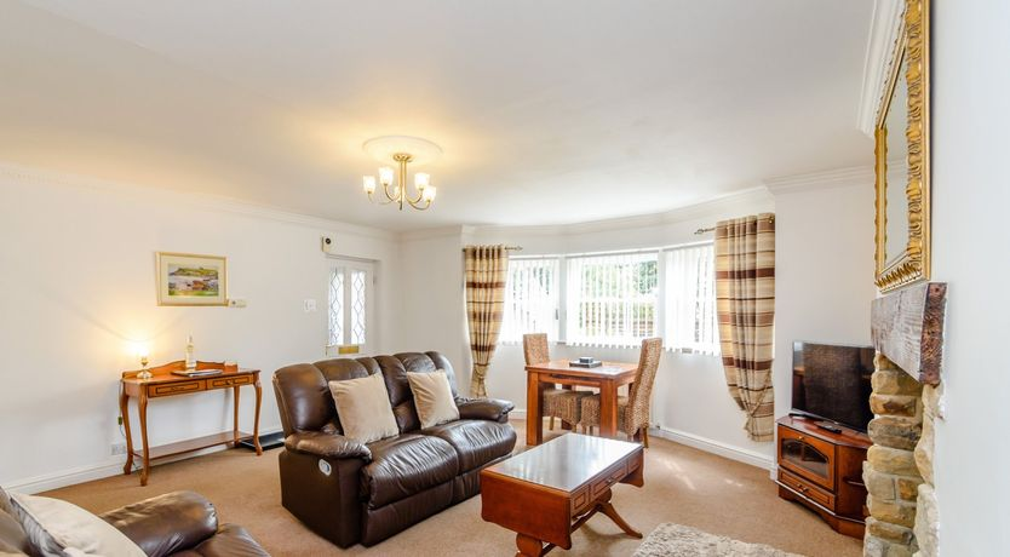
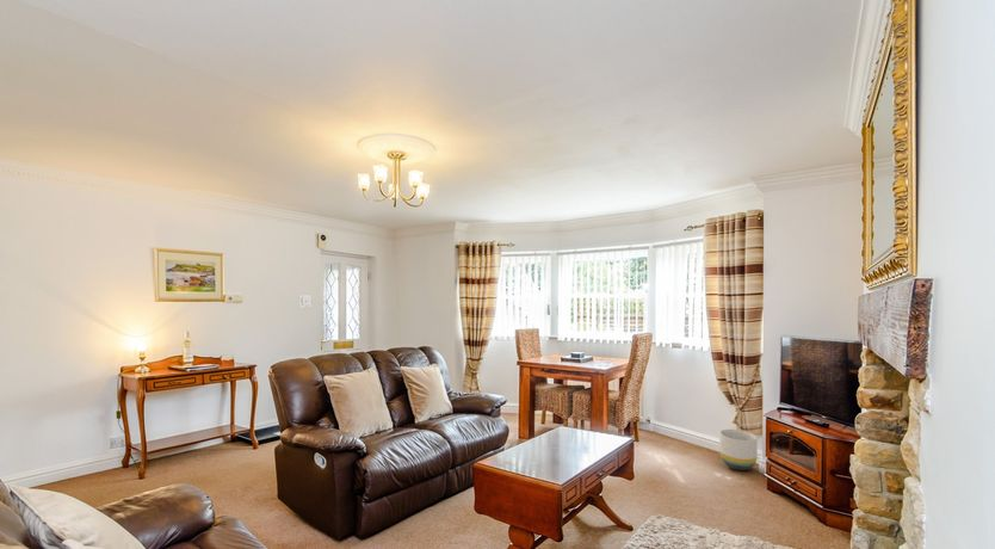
+ planter [718,428,759,471]
